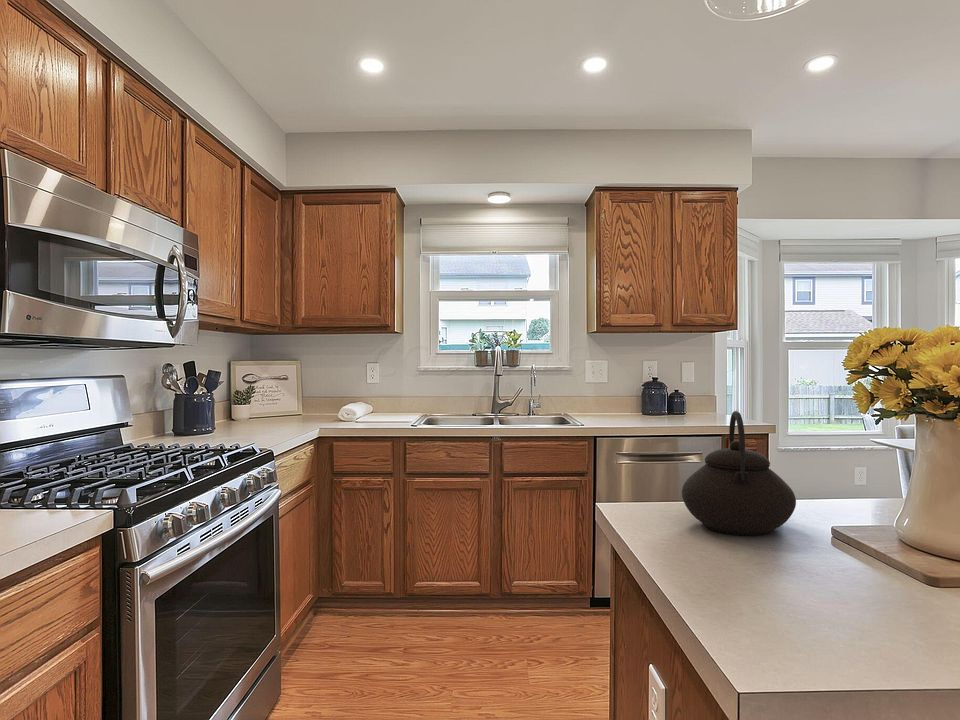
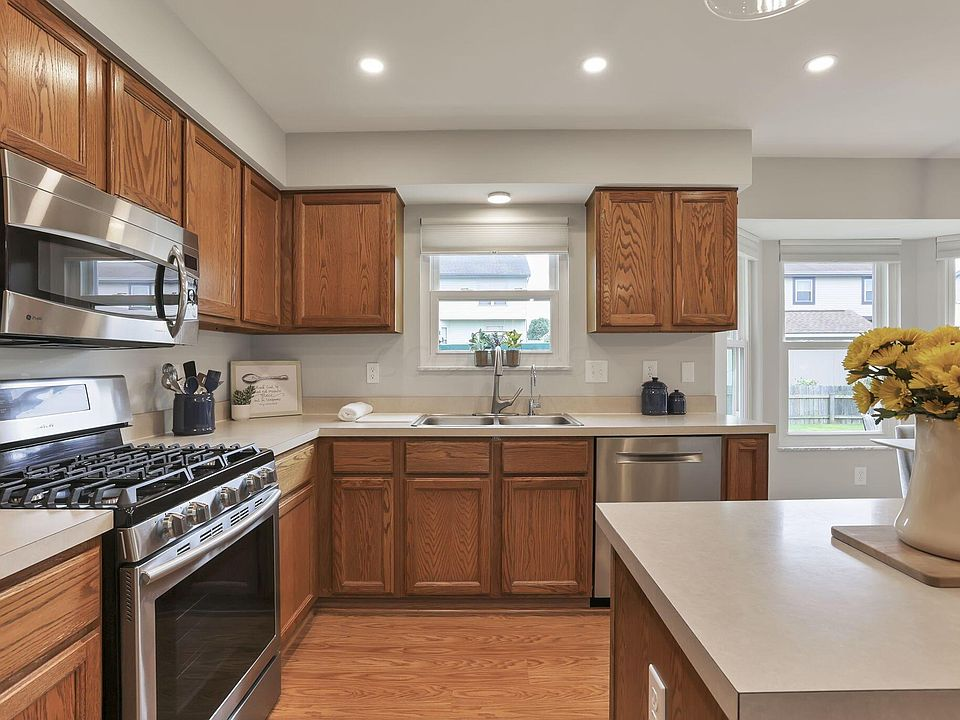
- teapot [681,410,797,536]
